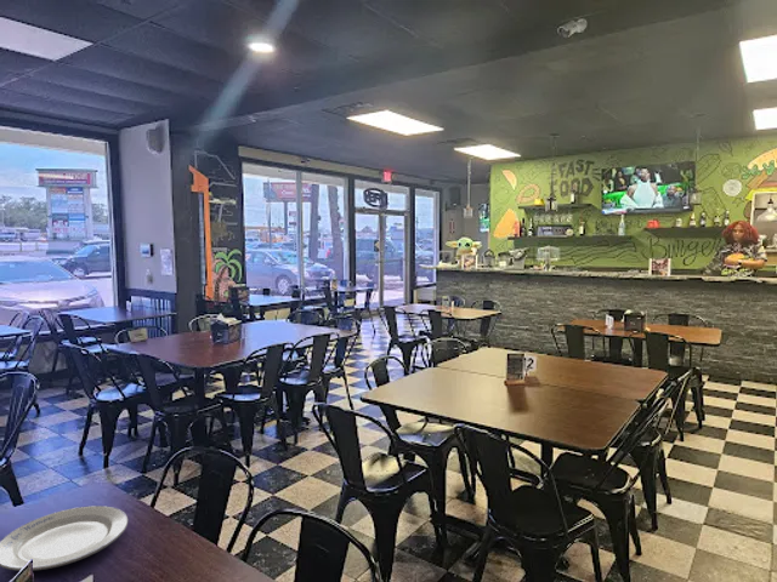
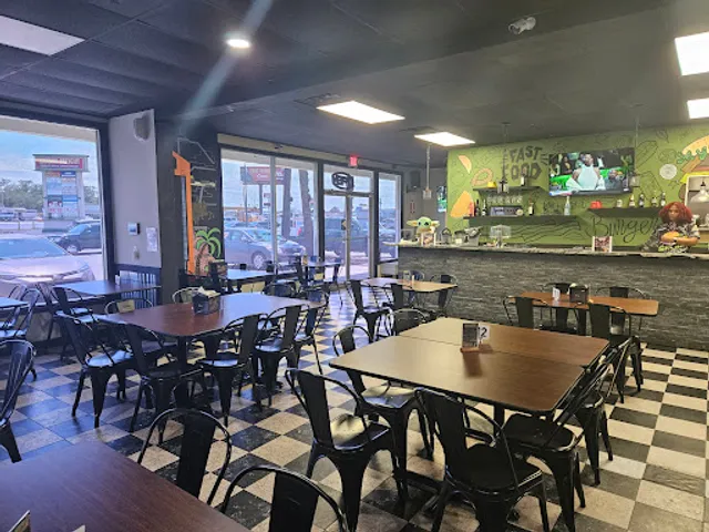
- chinaware [0,504,129,572]
